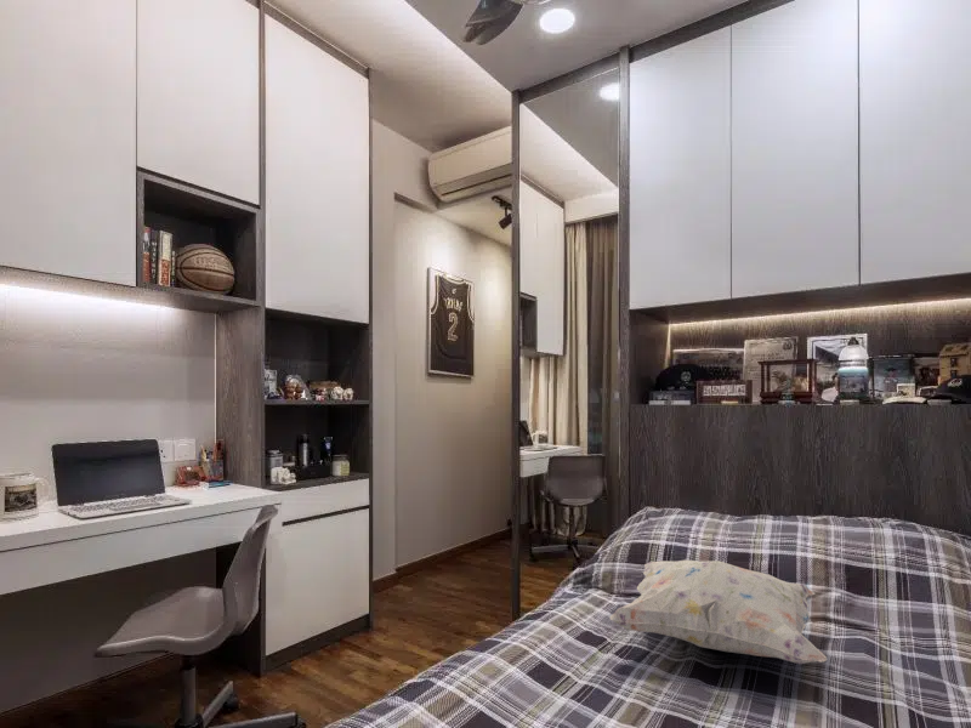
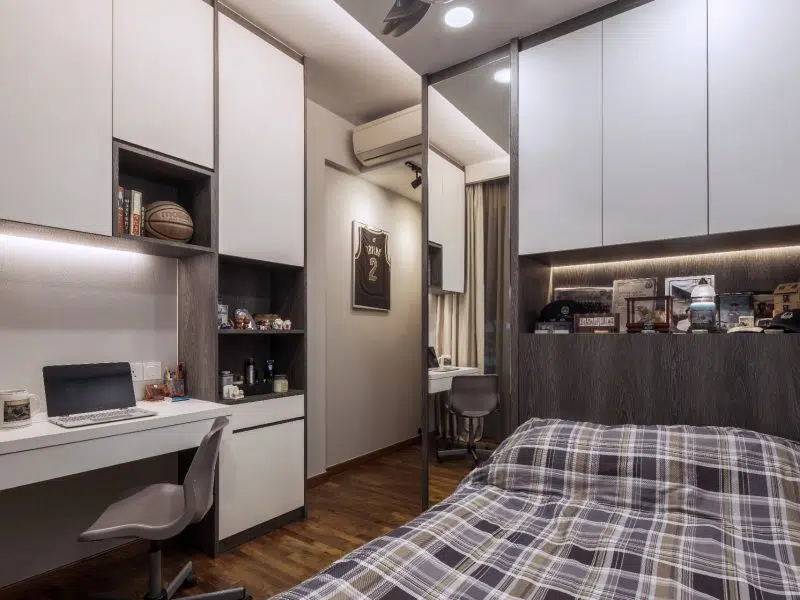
- decorative pillow [608,559,828,665]
